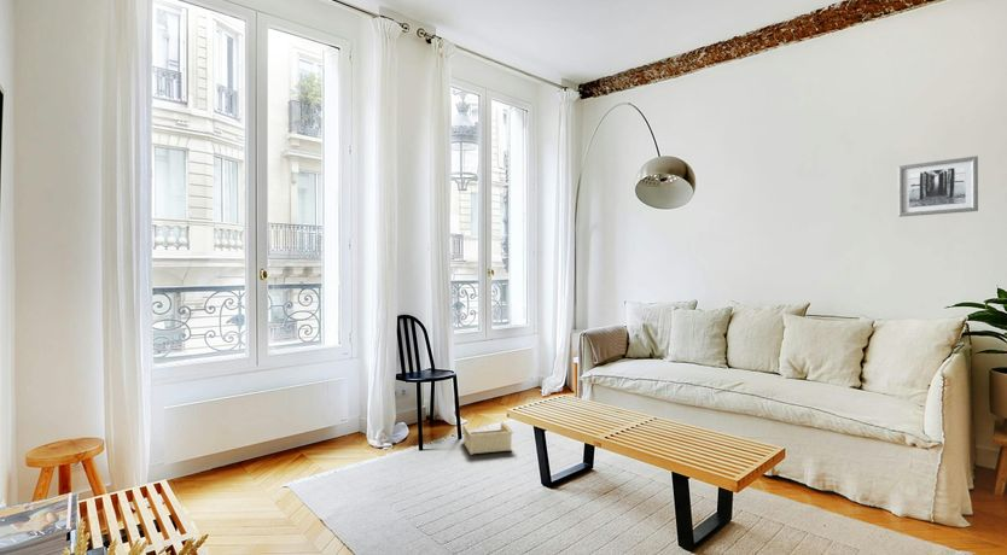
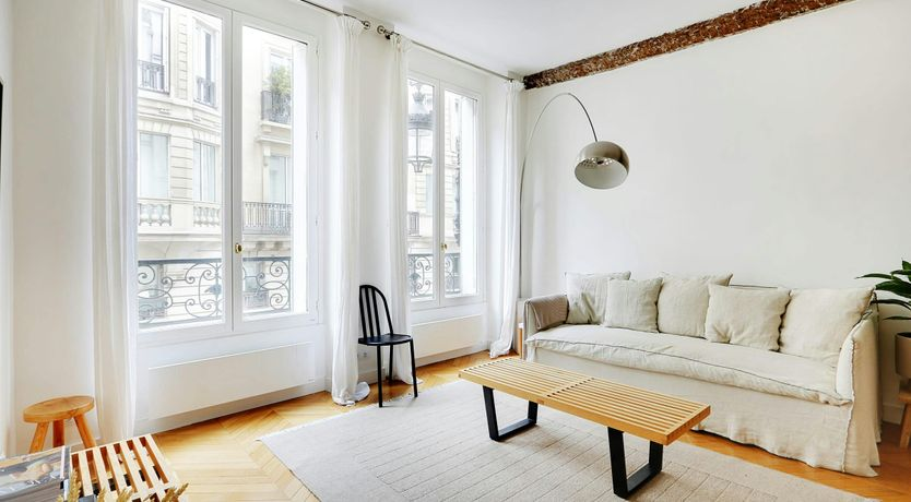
- wall art [897,154,979,218]
- storage bin [461,420,514,456]
